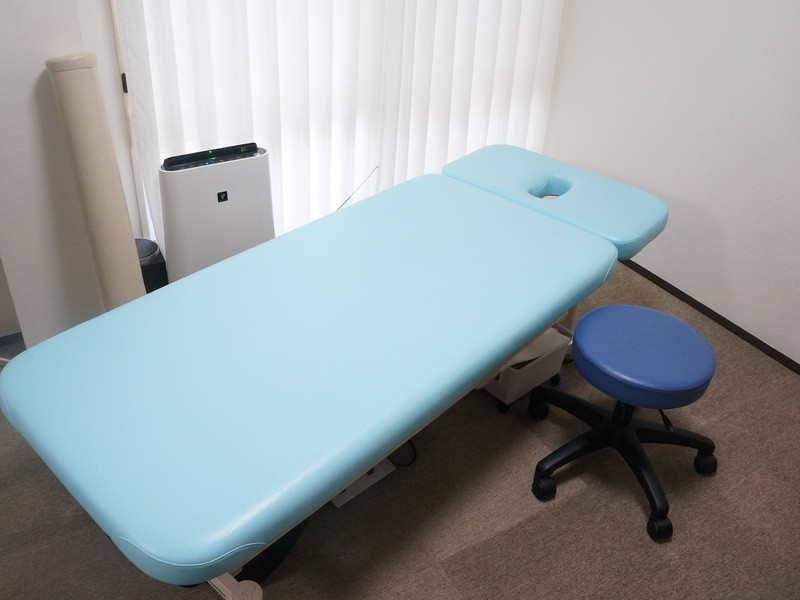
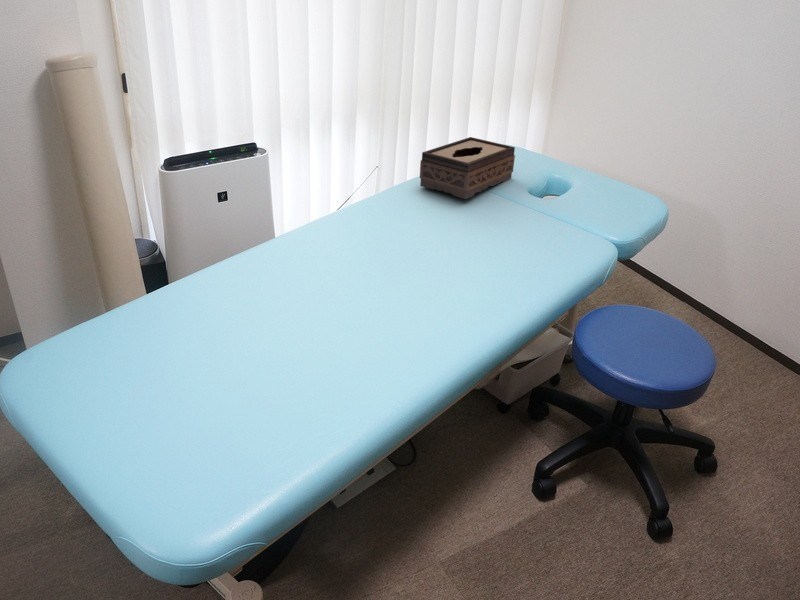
+ tissue box [419,136,516,200]
